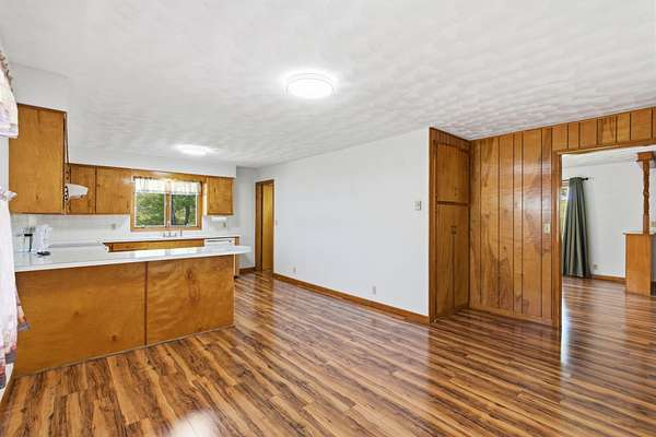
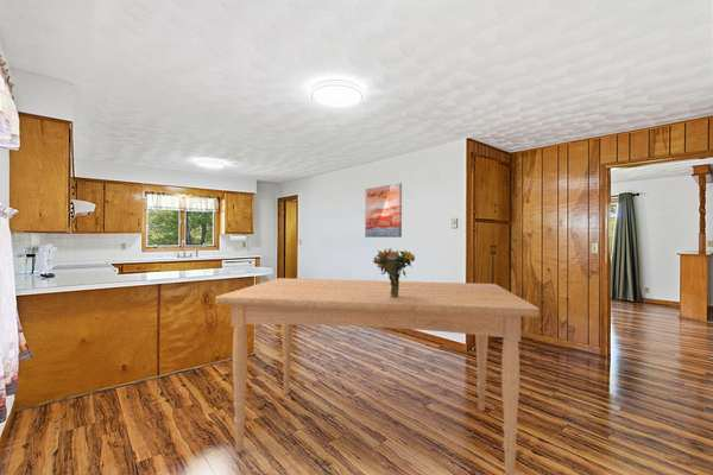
+ dining table [215,277,541,475]
+ bouquet [371,247,416,297]
+ wall art [364,182,403,239]
